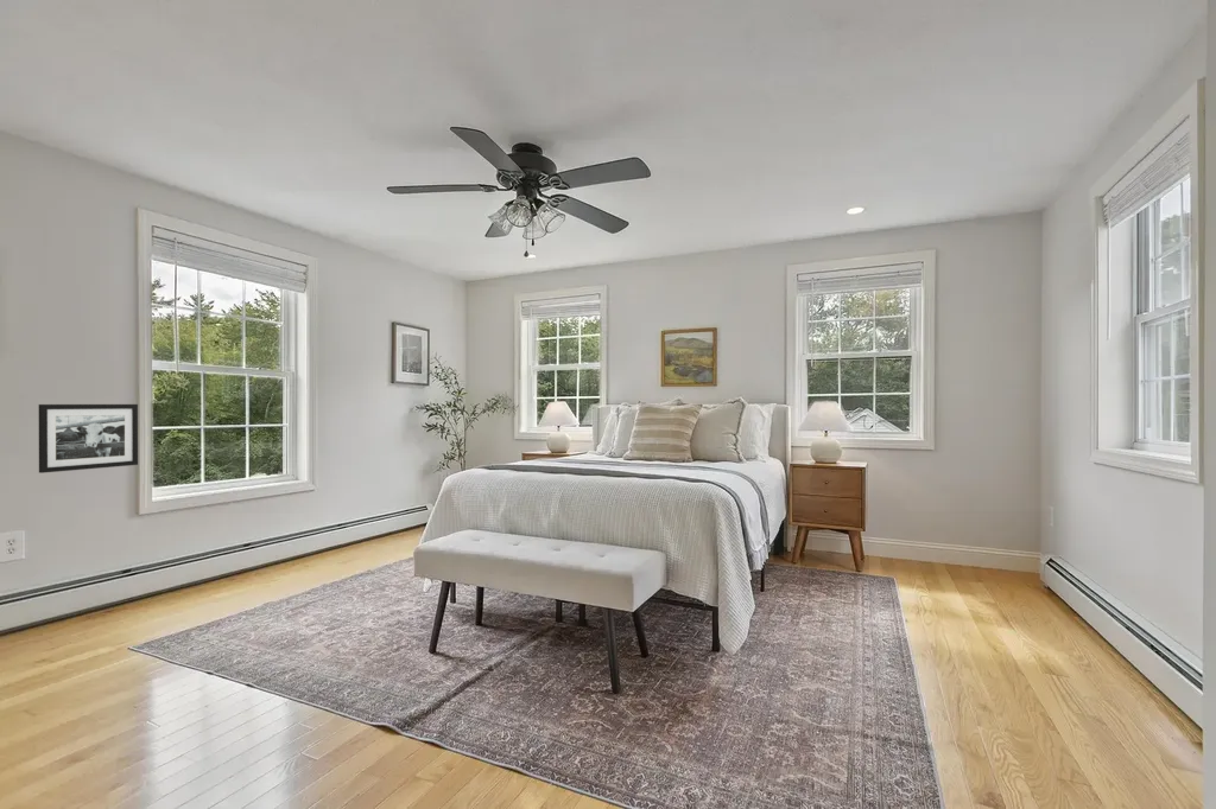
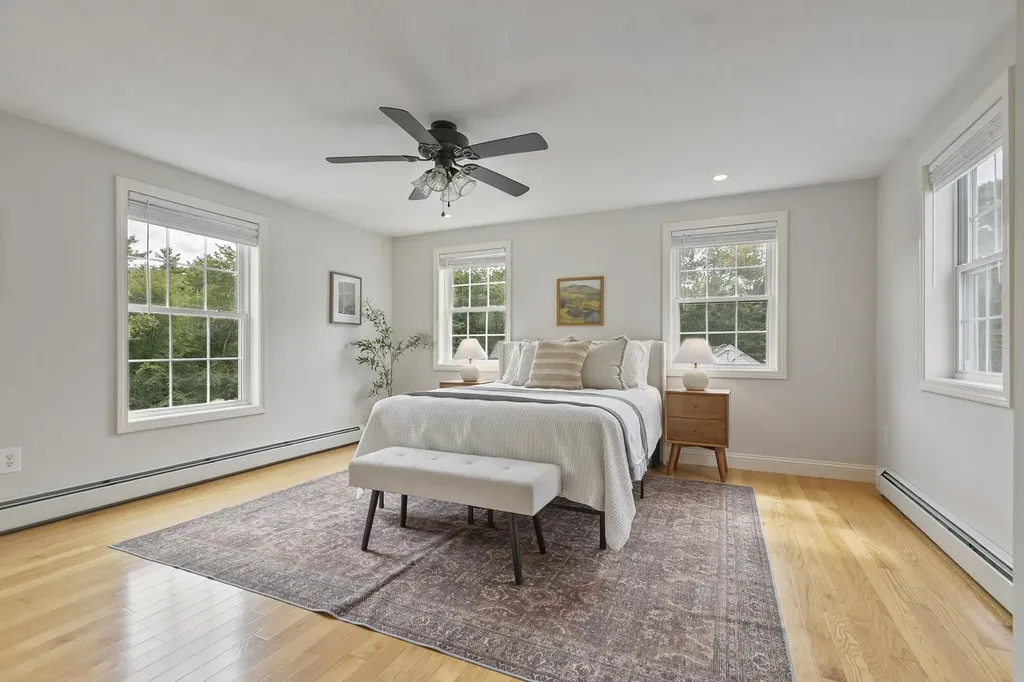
- picture frame [38,403,139,474]
